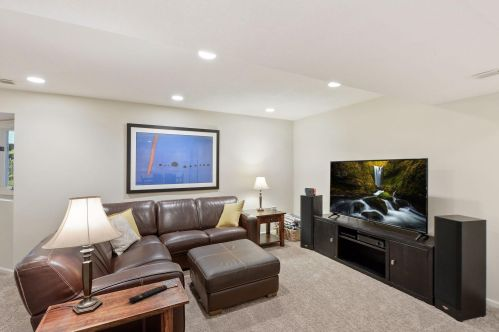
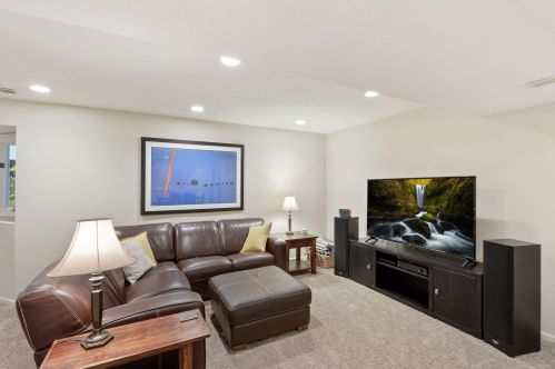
- remote control [128,284,168,304]
